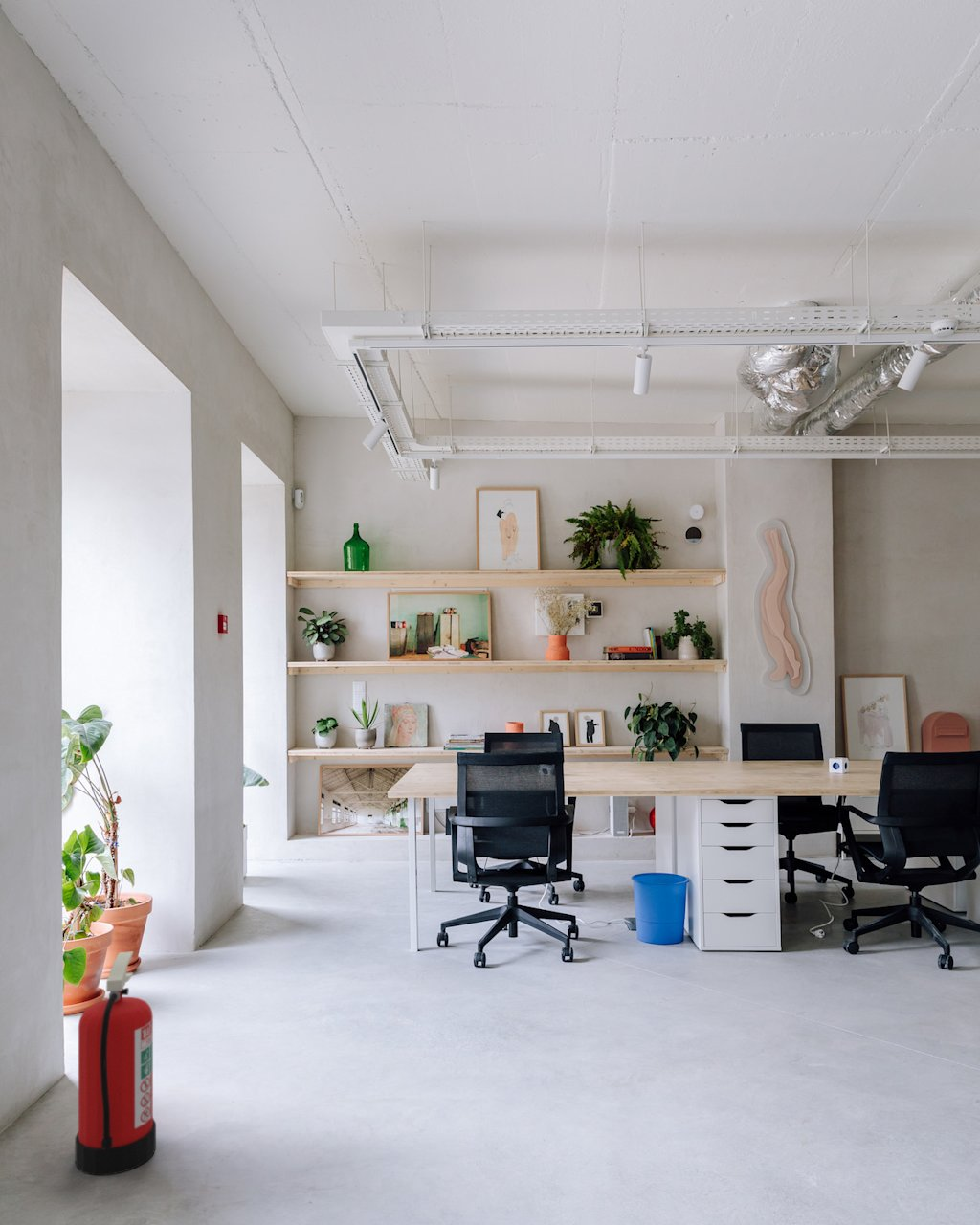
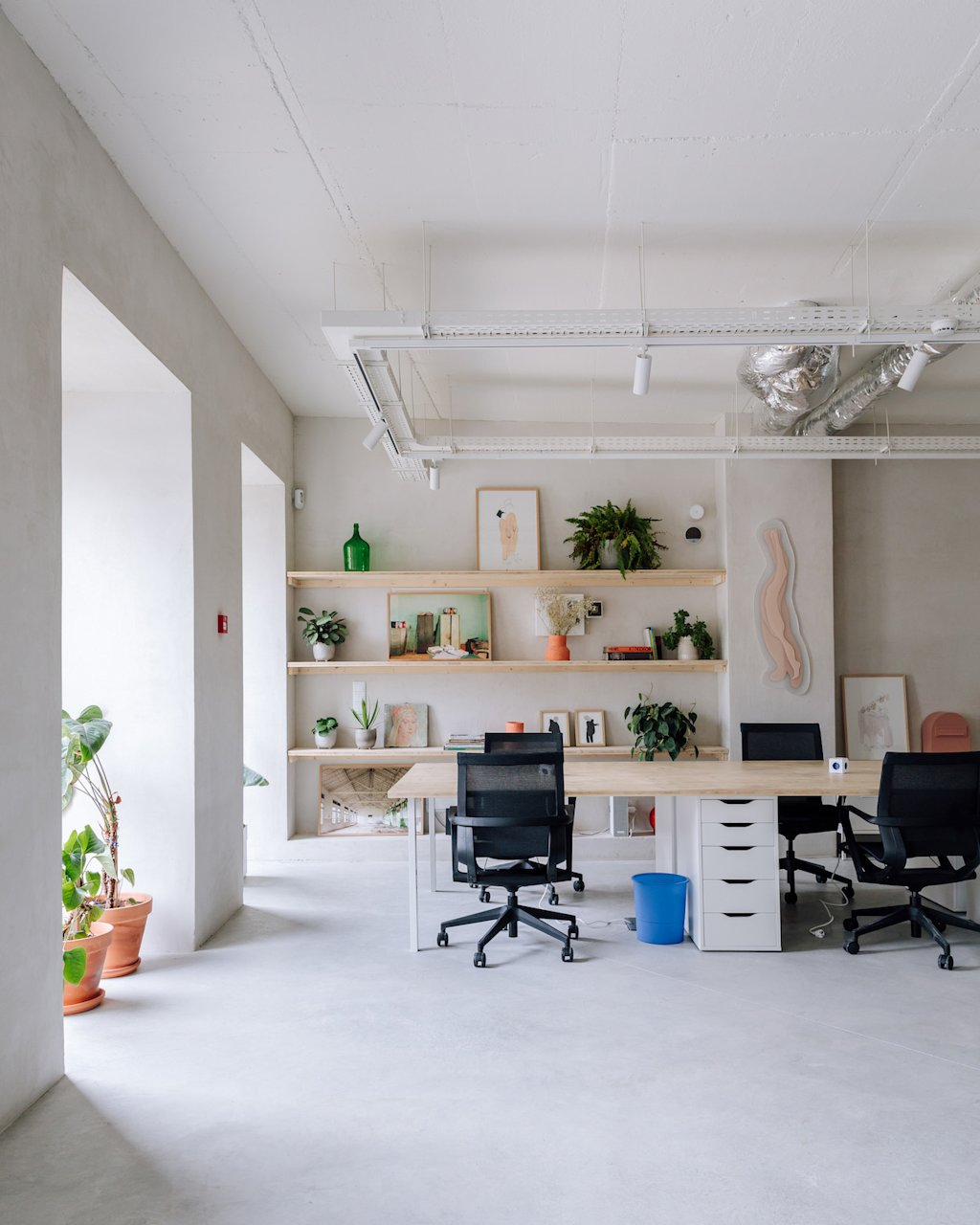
- fire extinguisher [74,950,157,1176]
